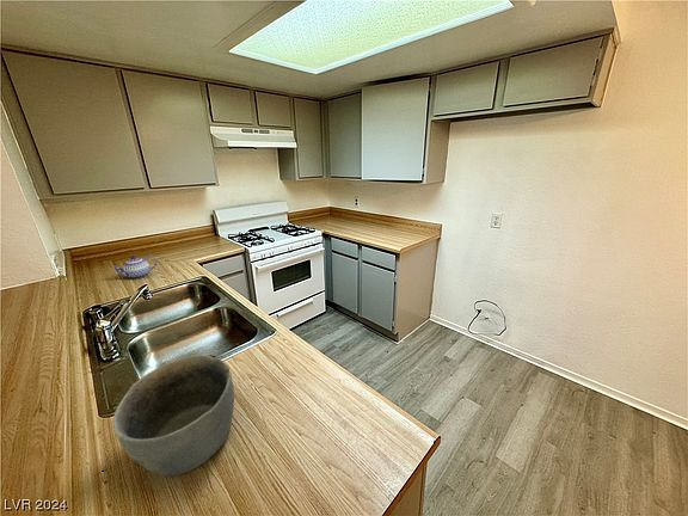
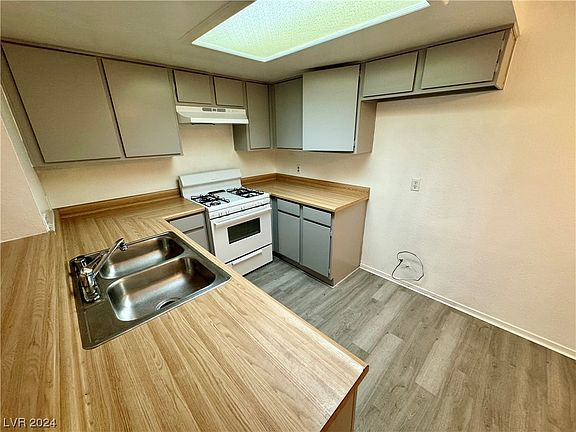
- bowl [112,354,235,478]
- teapot [112,254,158,280]
